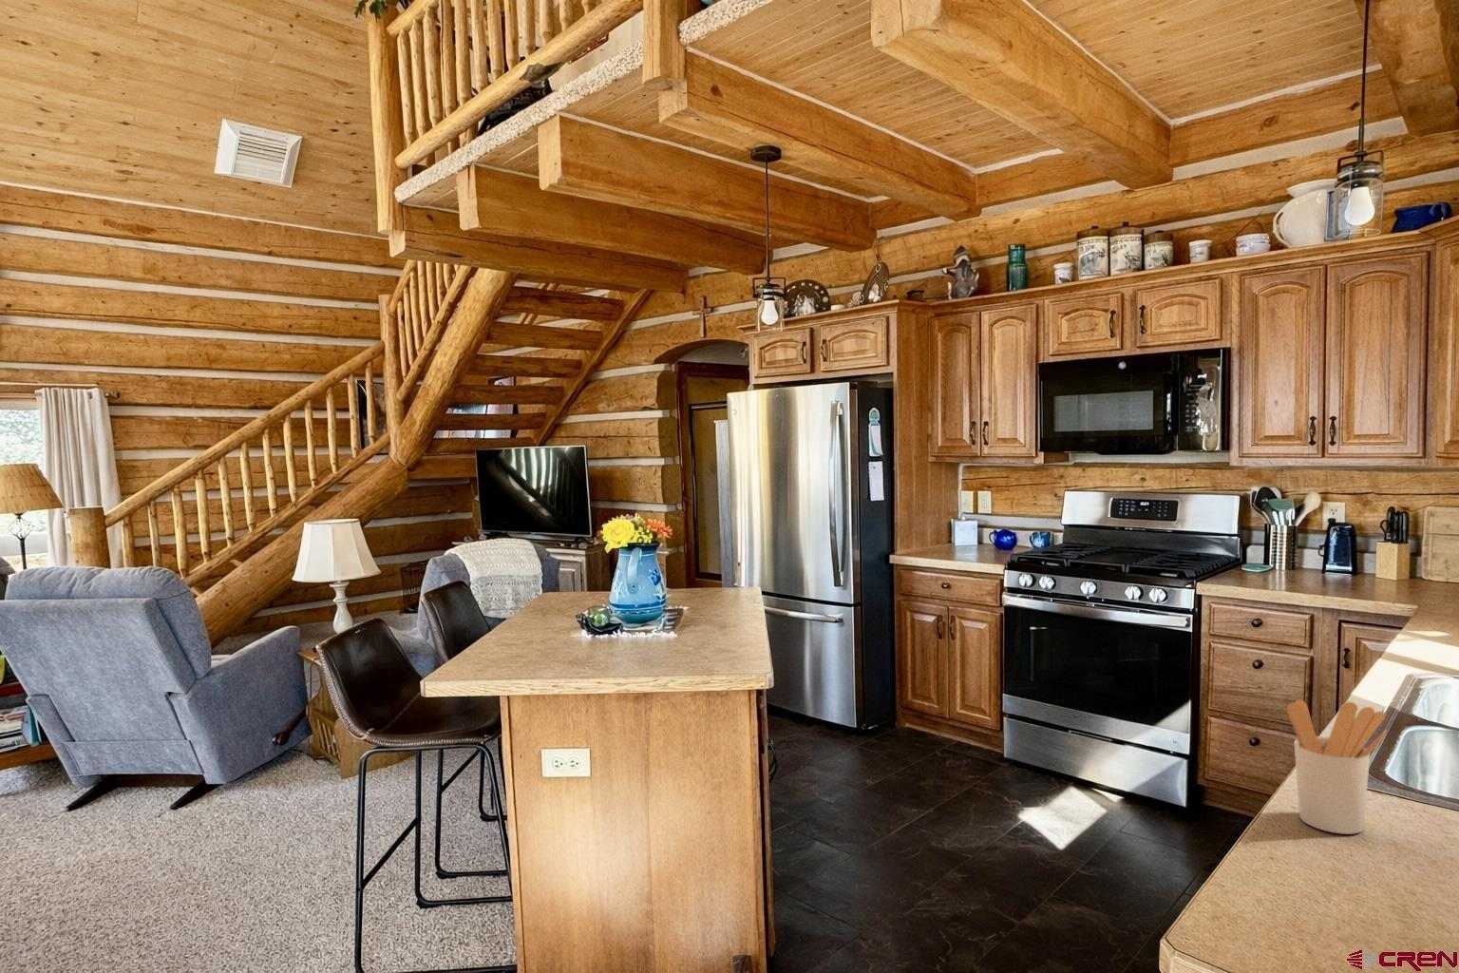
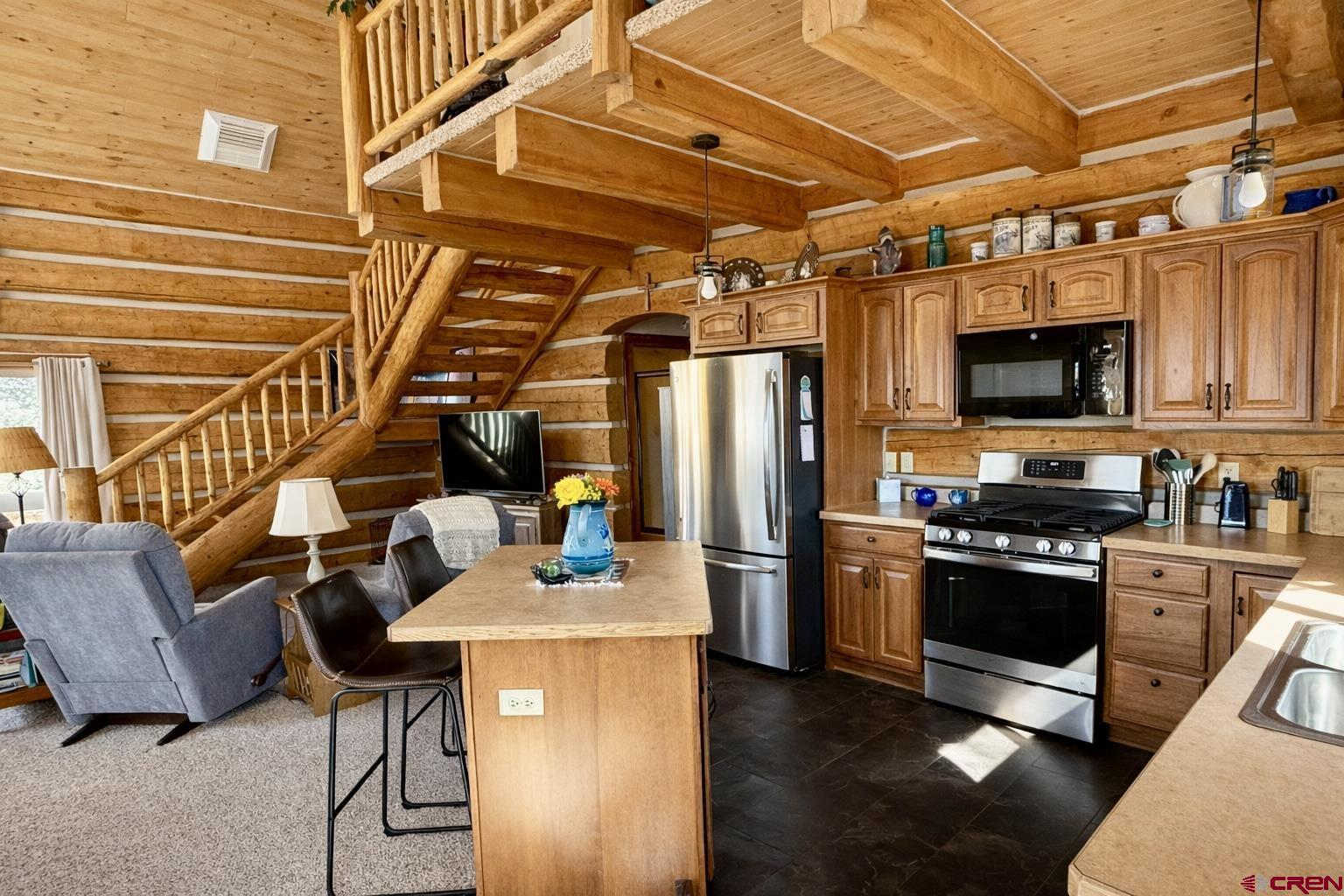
- utensil holder [1286,699,1387,835]
